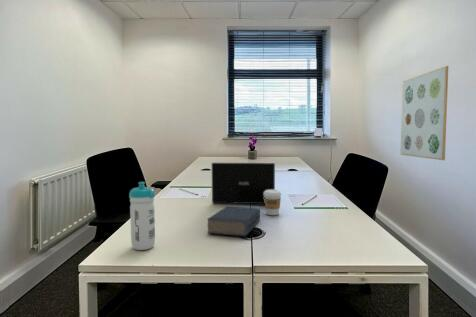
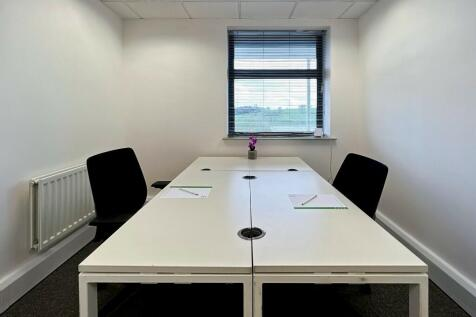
- water bottle [128,181,156,251]
- coffee cup [264,189,282,216]
- wall art [400,65,449,161]
- book [206,206,261,237]
- laptop [211,162,276,205]
